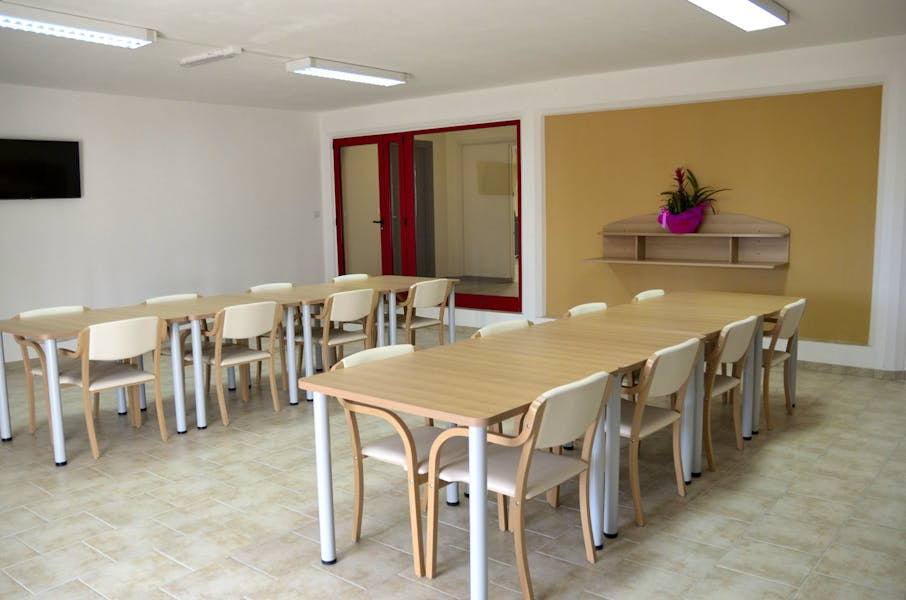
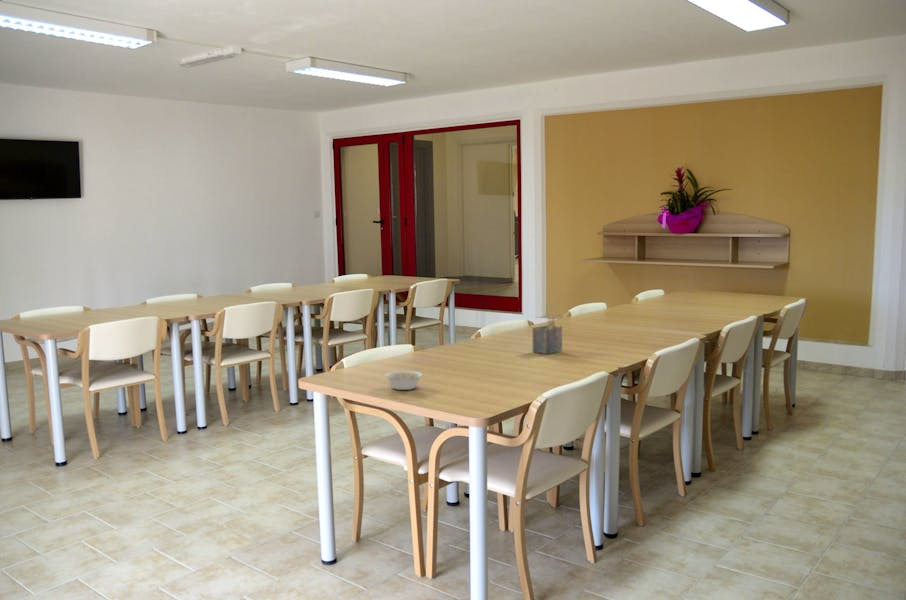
+ legume [384,370,423,391]
+ napkin holder [532,316,563,355]
